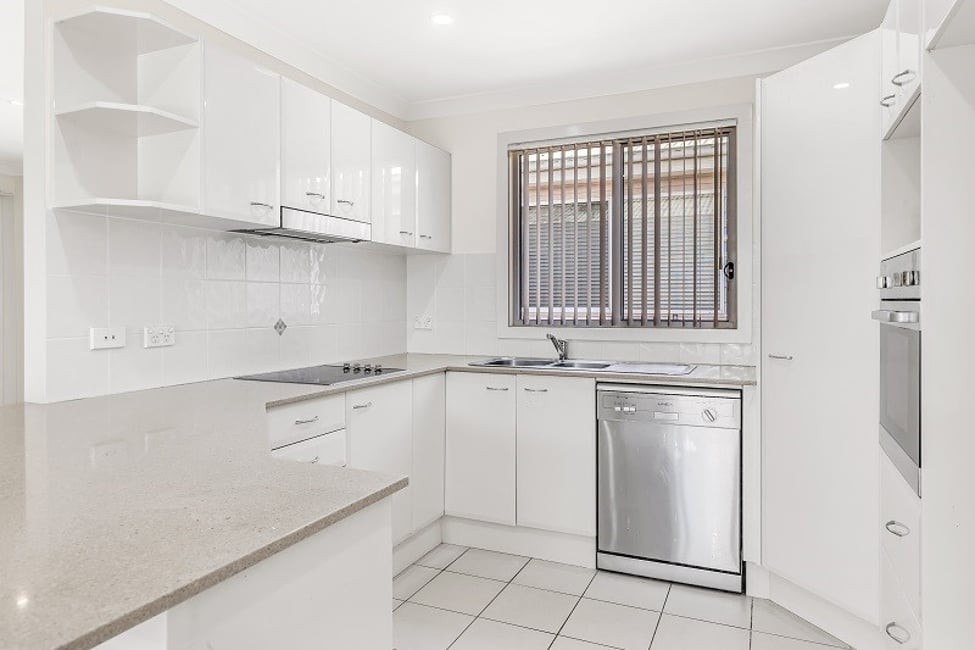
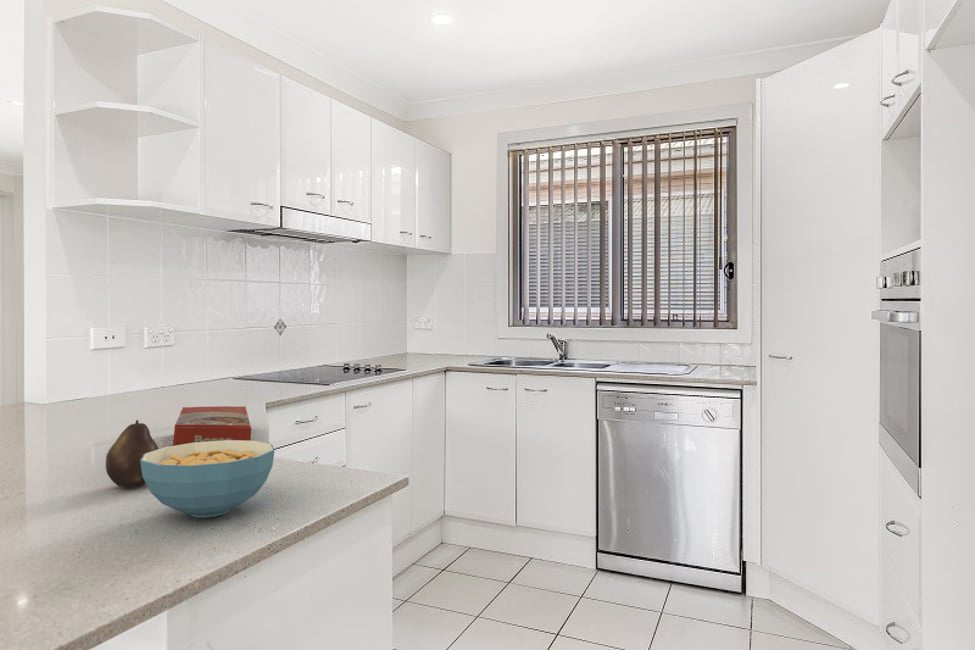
+ macaroni box [172,405,253,446]
+ cereal bowl [140,440,276,519]
+ fruit [105,419,160,488]
